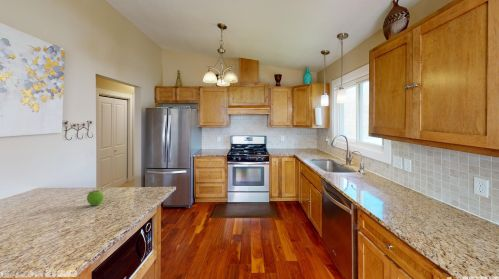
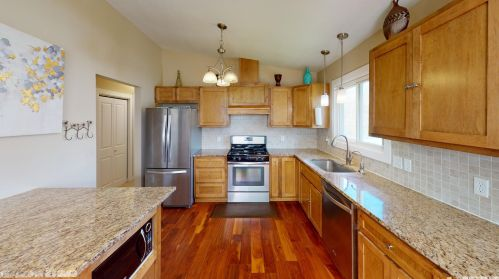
- fruit [86,189,105,206]
